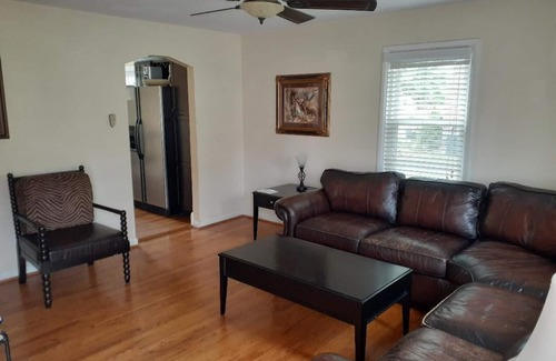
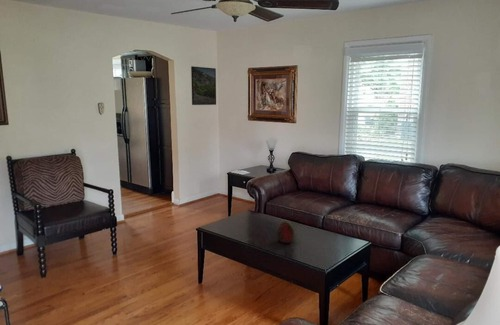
+ decorative egg [276,220,295,244]
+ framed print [190,65,217,106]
